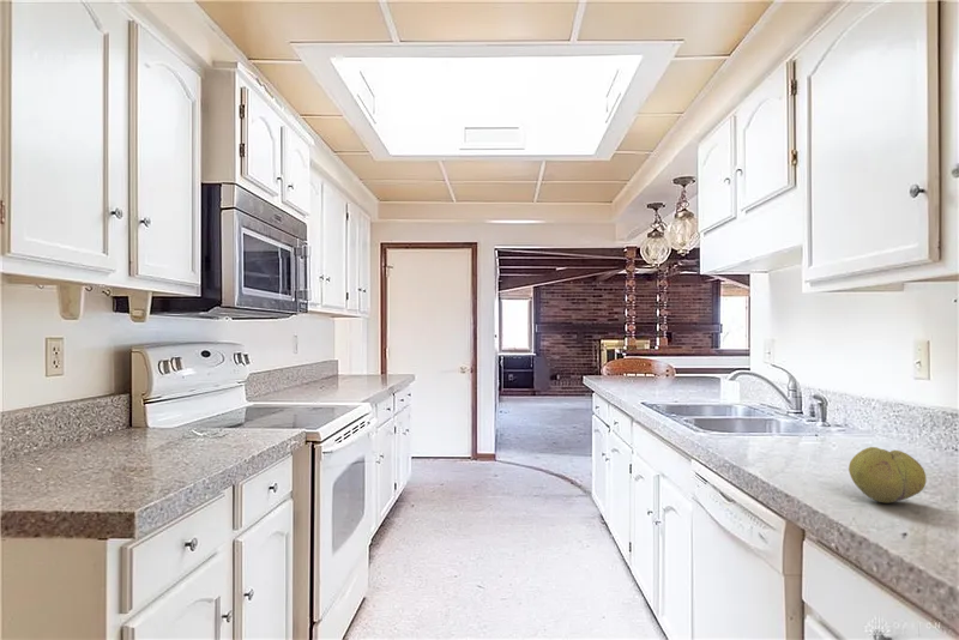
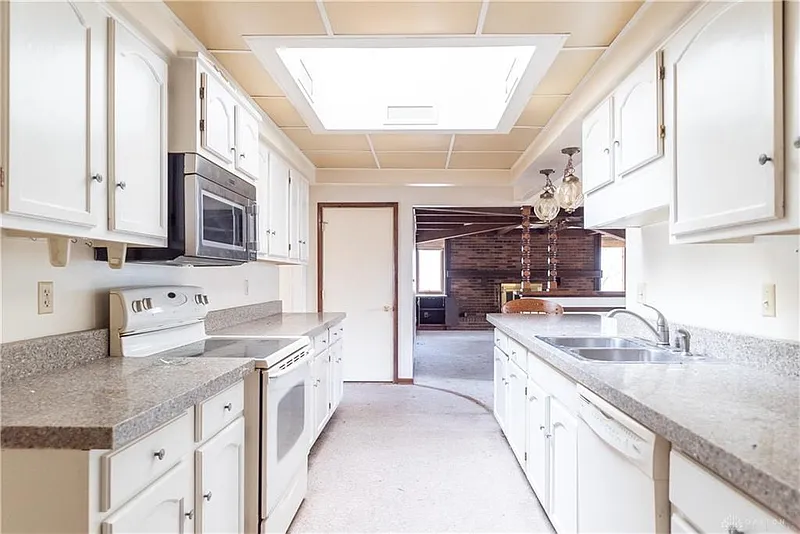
- fruit [848,446,927,503]
